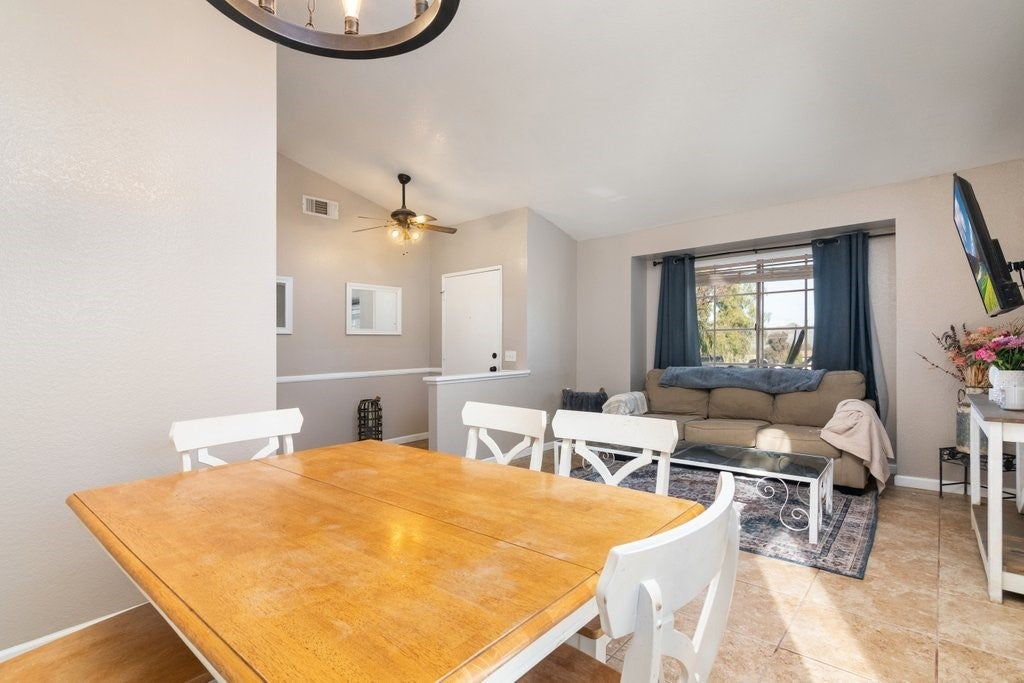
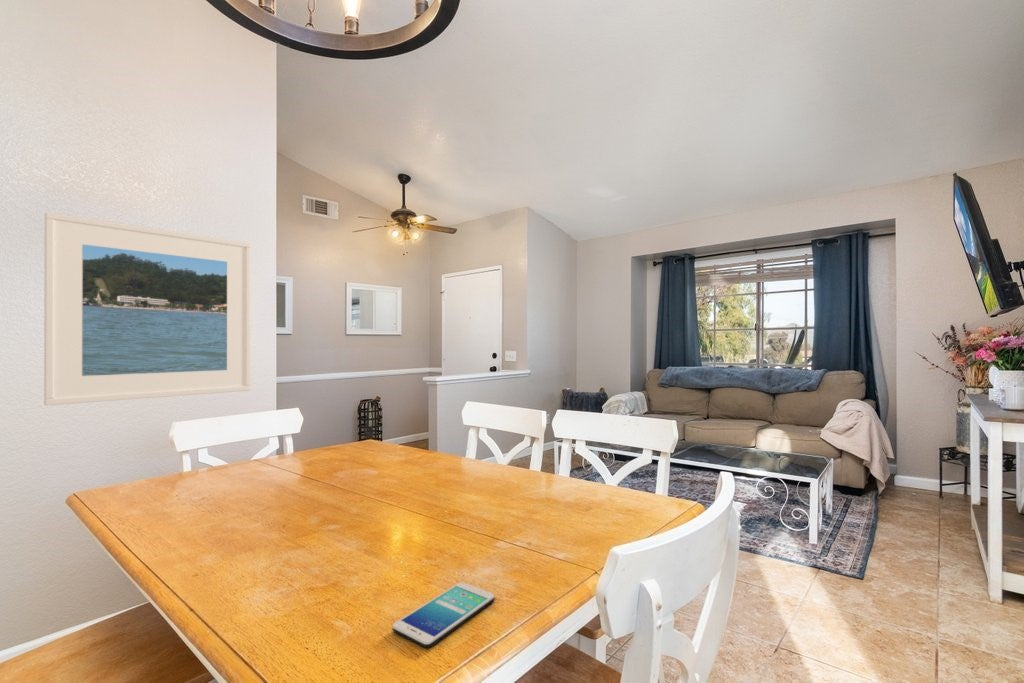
+ smartphone [392,581,496,649]
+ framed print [43,211,252,406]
